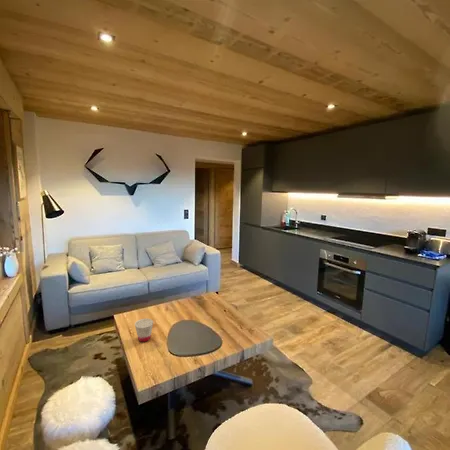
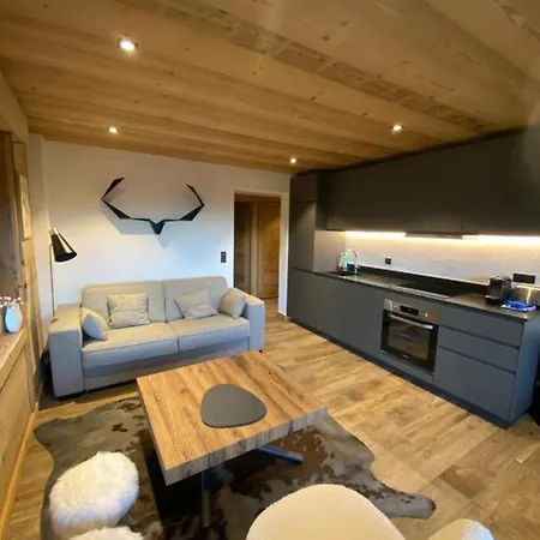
- cup [134,318,154,343]
